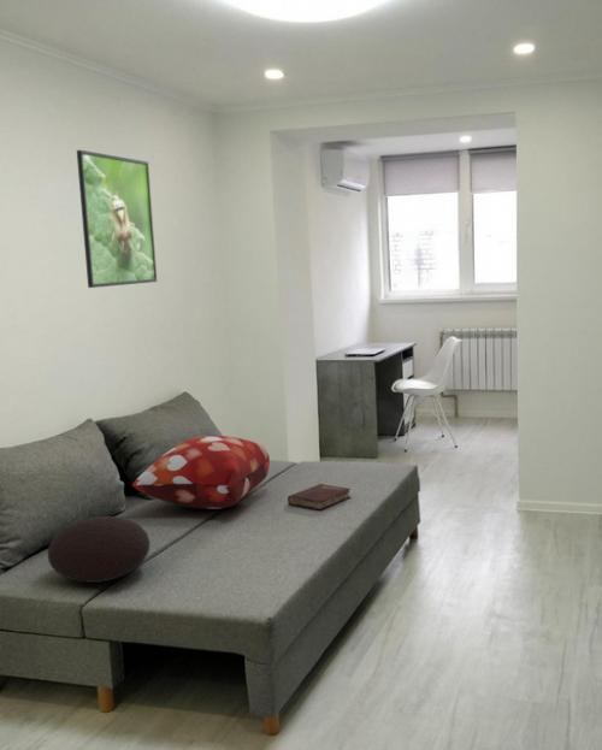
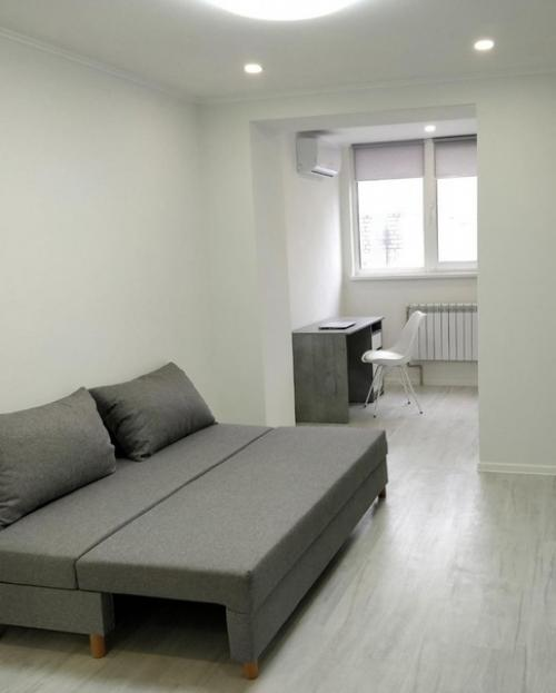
- hardback book [287,483,353,512]
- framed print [76,149,158,289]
- cushion [46,515,152,584]
- decorative pillow [131,435,271,510]
